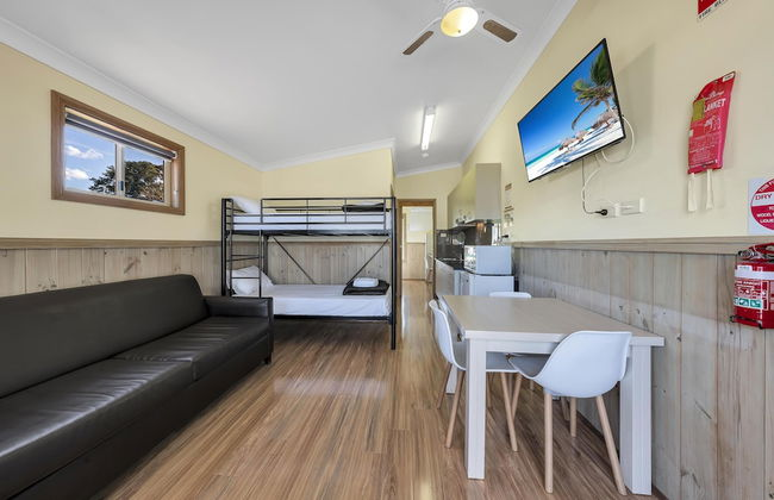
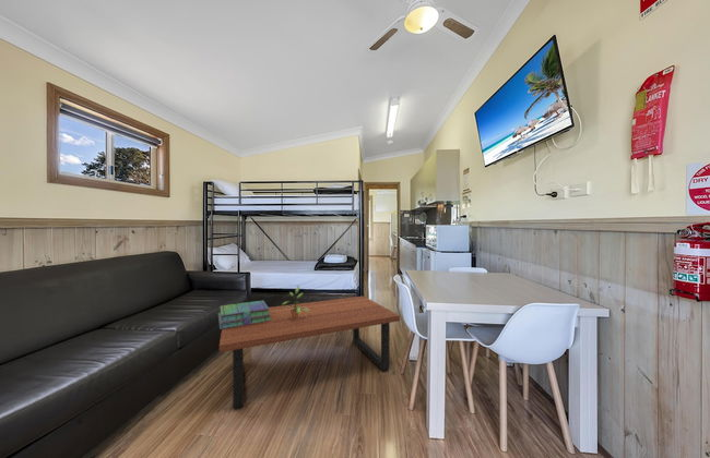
+ potted plant [282,285,310,320]
+ coffee table [218,296,401,410]
+ stack of books [217,300,271,330]
